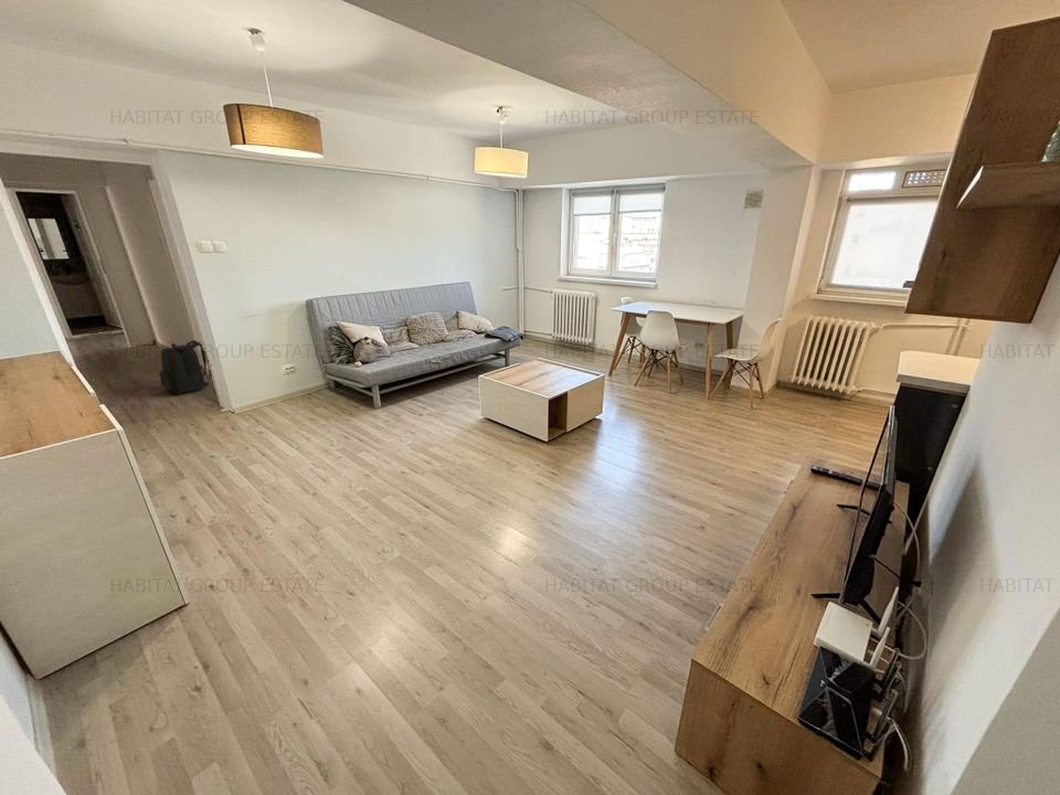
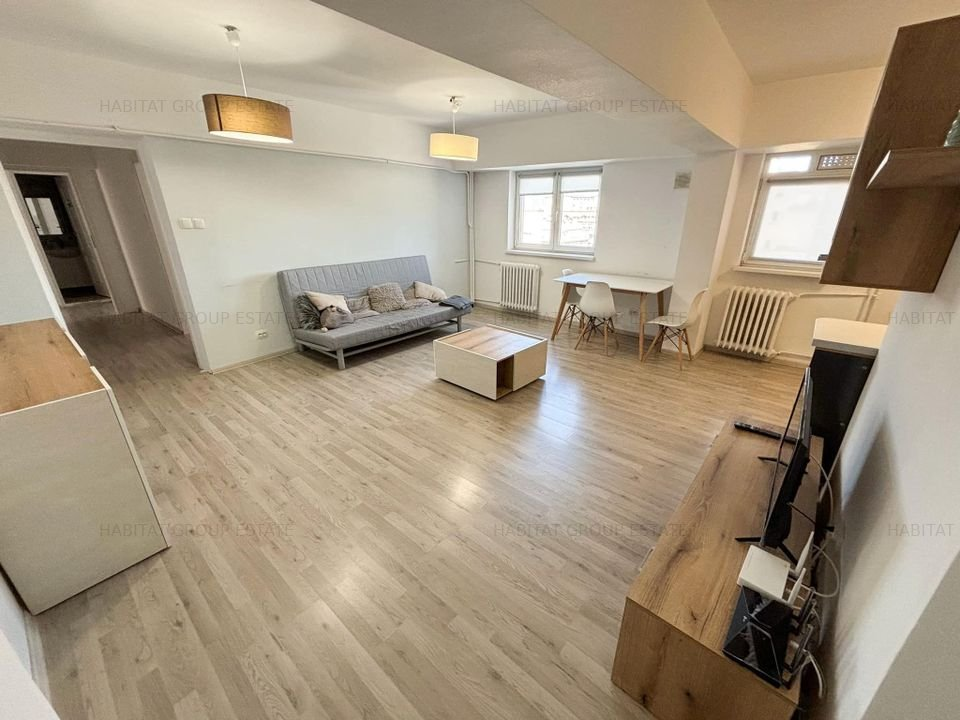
- backpack [158,339,214,395]
